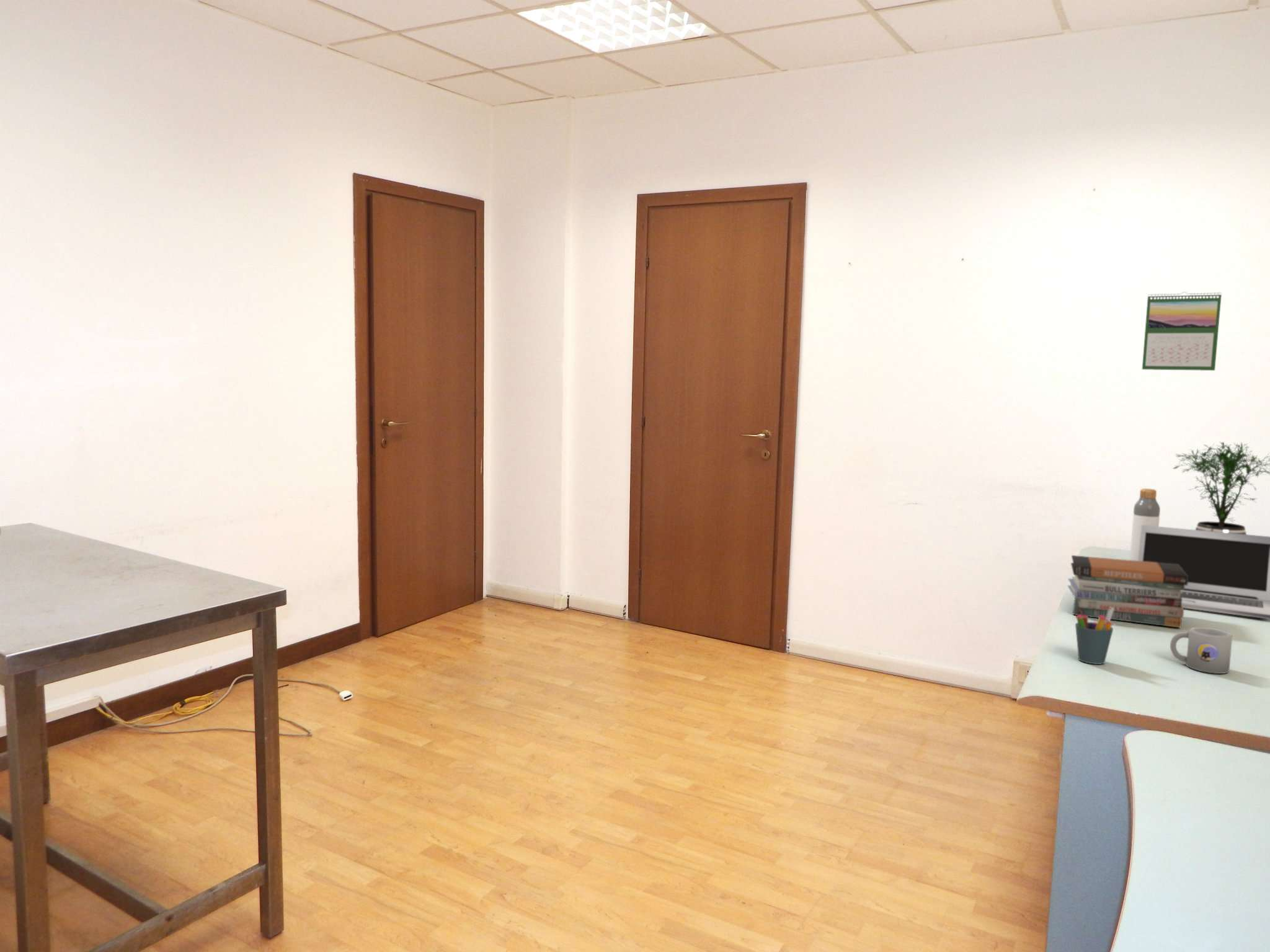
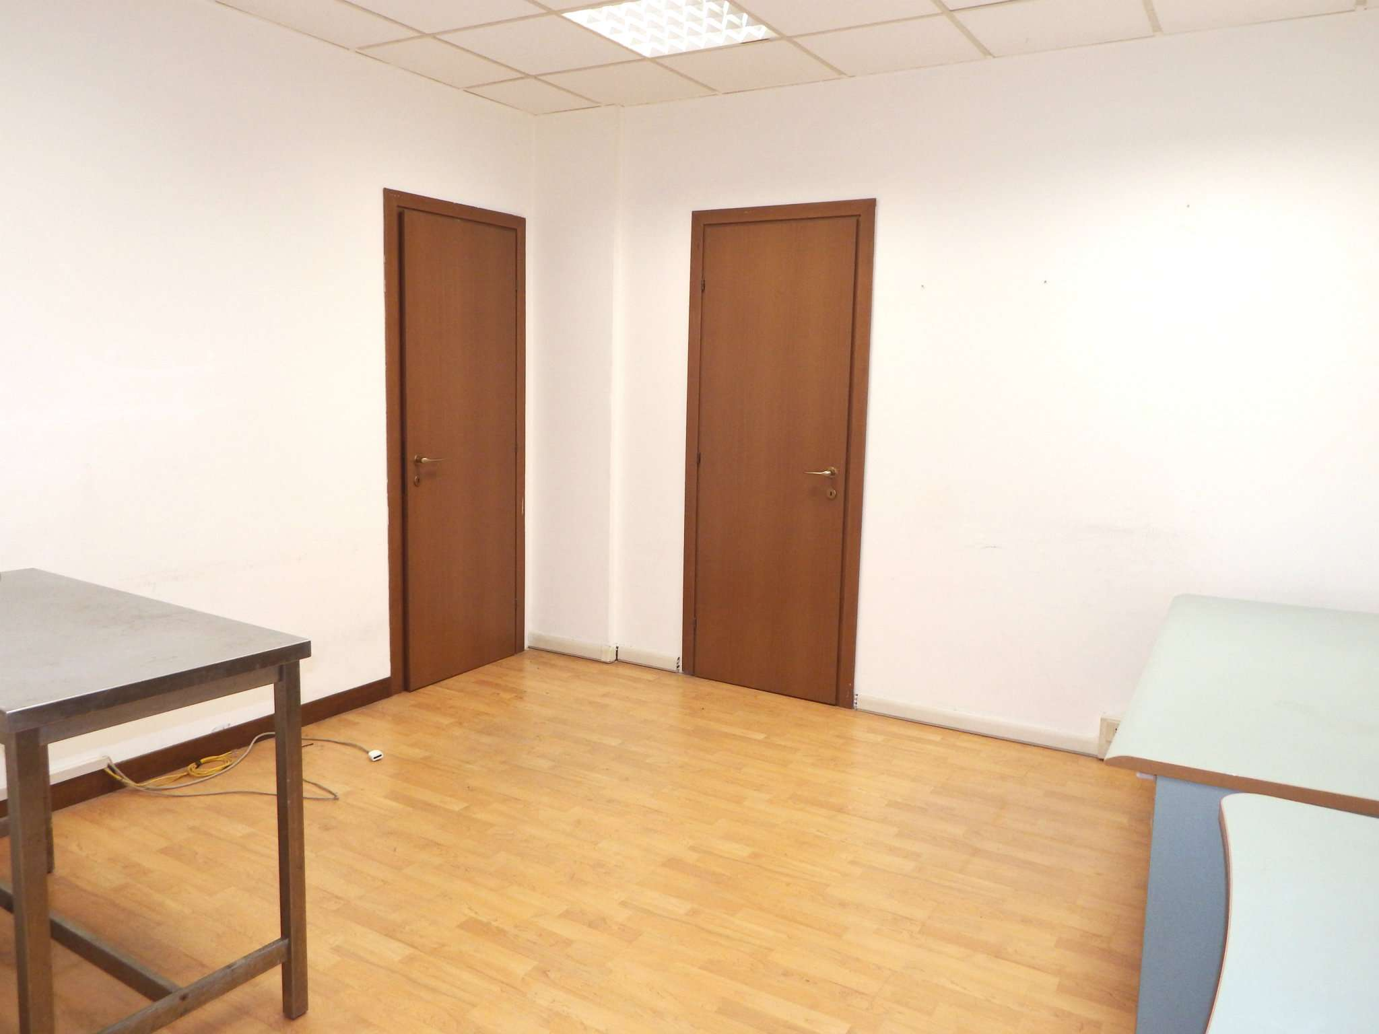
- potted plant [1172,441,1270,534]
- mug [1170,627,1233,674]
- calendar [1142,291,1222,371]
- bottle [1129,488,1161,561]
- book stack [1067,555,1188,628]
- laptop [1139,525,1270,620]
- pen holder [1075,607,1114,665]
